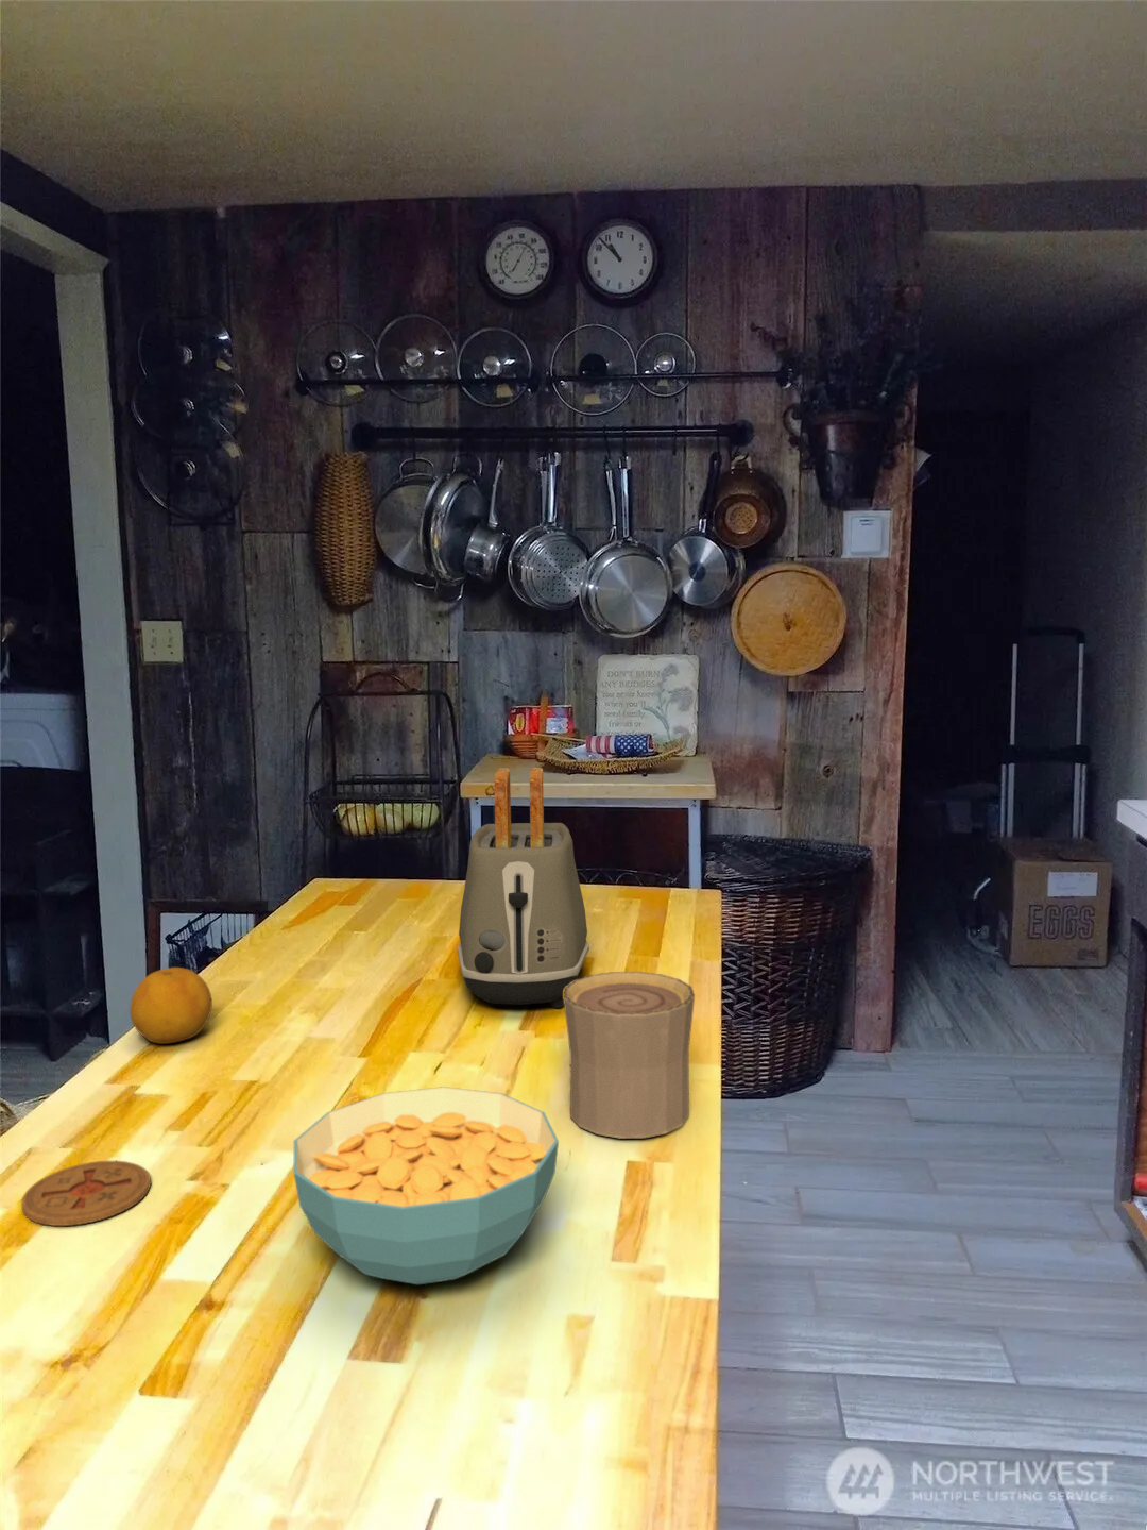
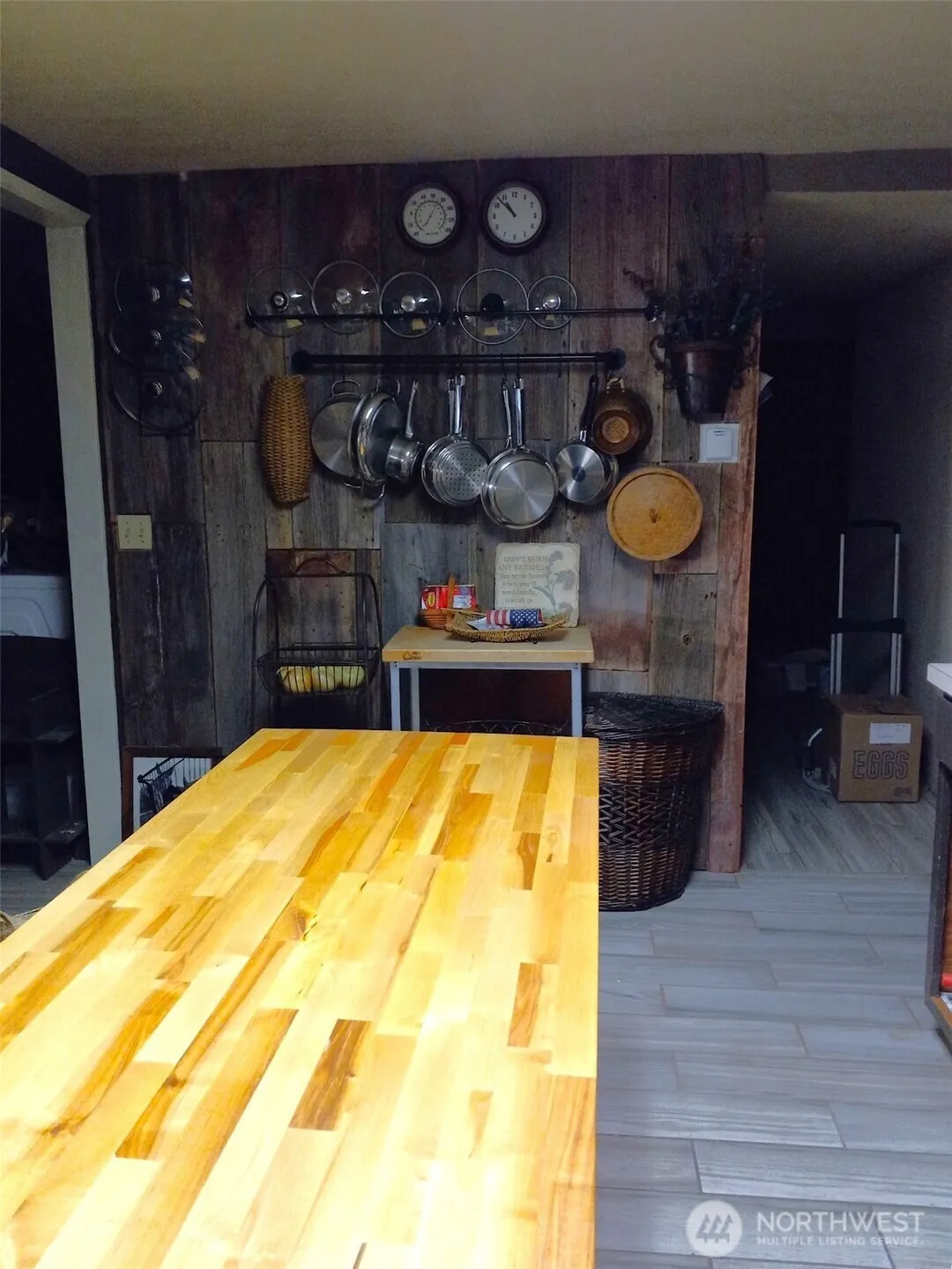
- fruit [130,967,213,1045]
- cereal bowl [292,1085,560,1285]
- toaster [457,767,590,1009]
- cup [563,971,695,1139]
- coaster [20,1160,152,1227]
